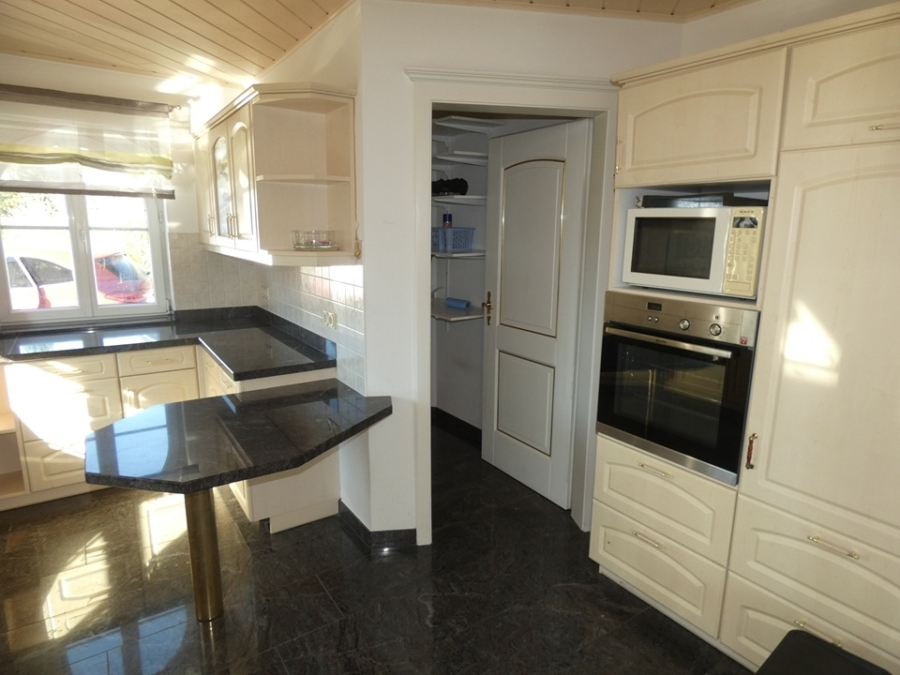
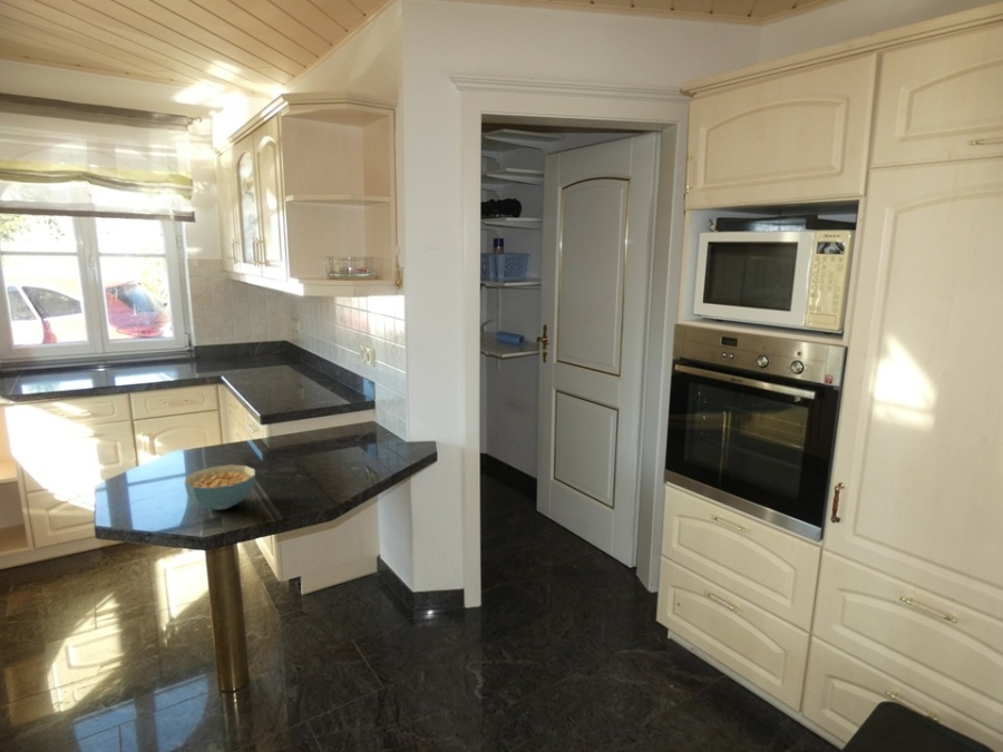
+ cereal bowl [184,463,256,511]
